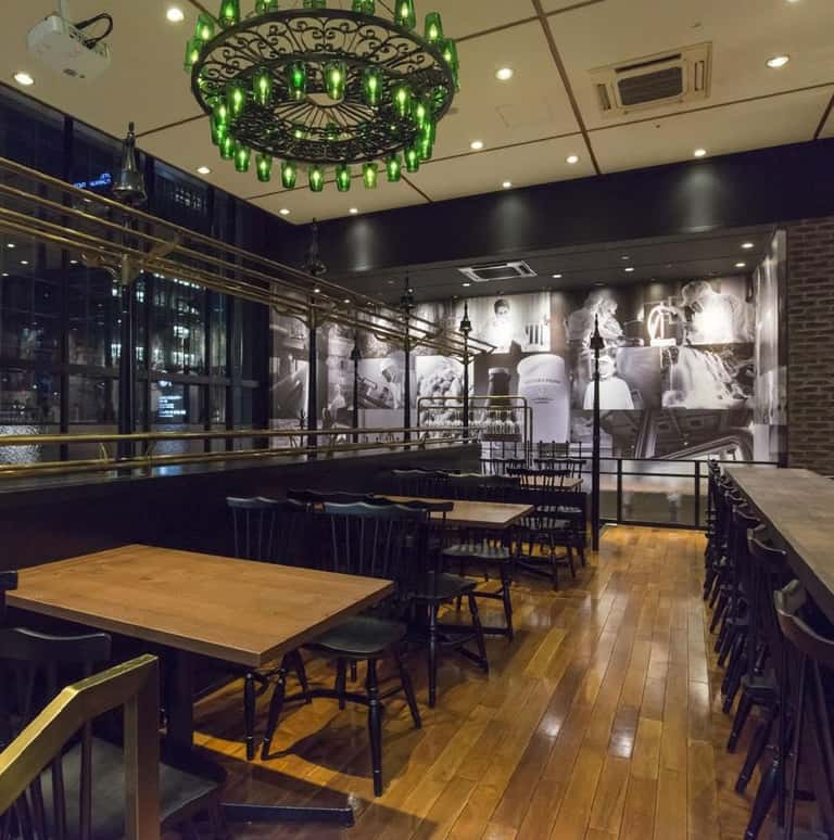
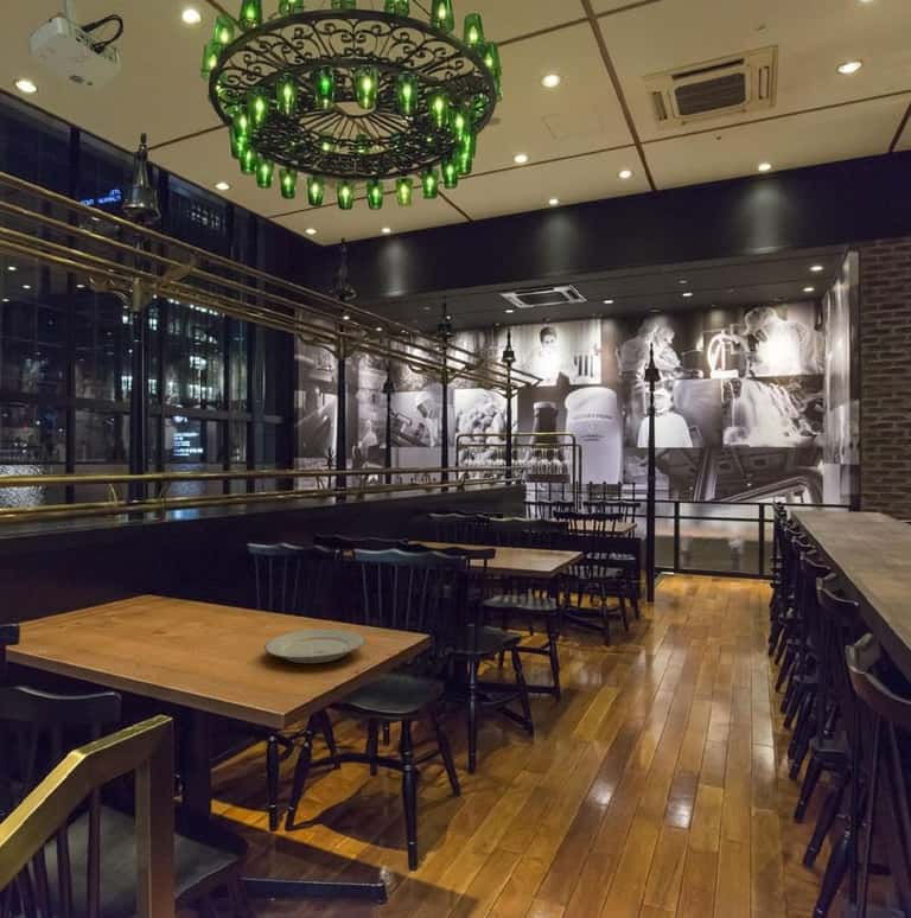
+ plate [263,627,367,664]
